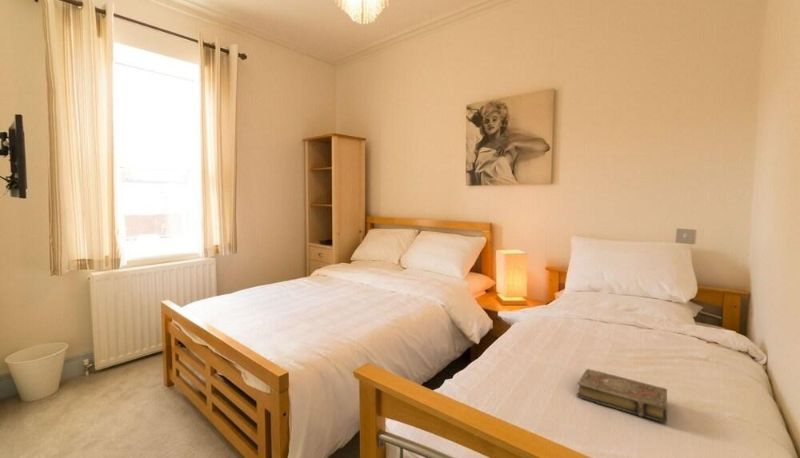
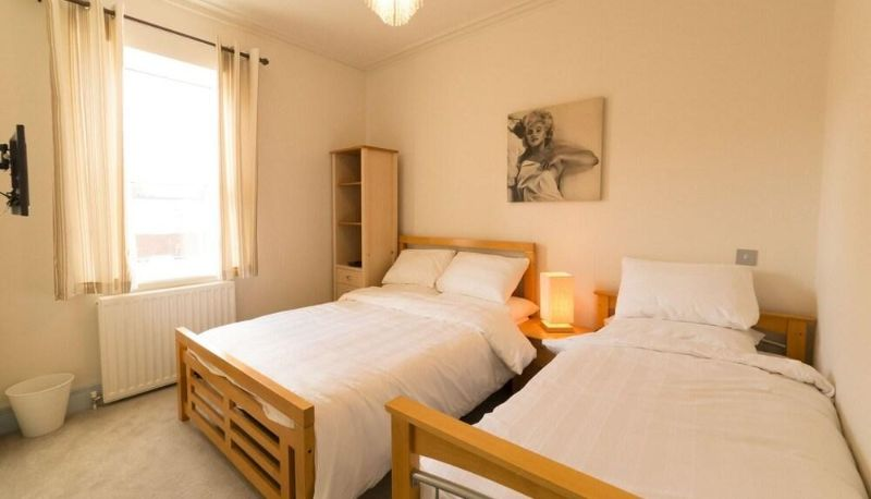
- book [576,368,668,424]
